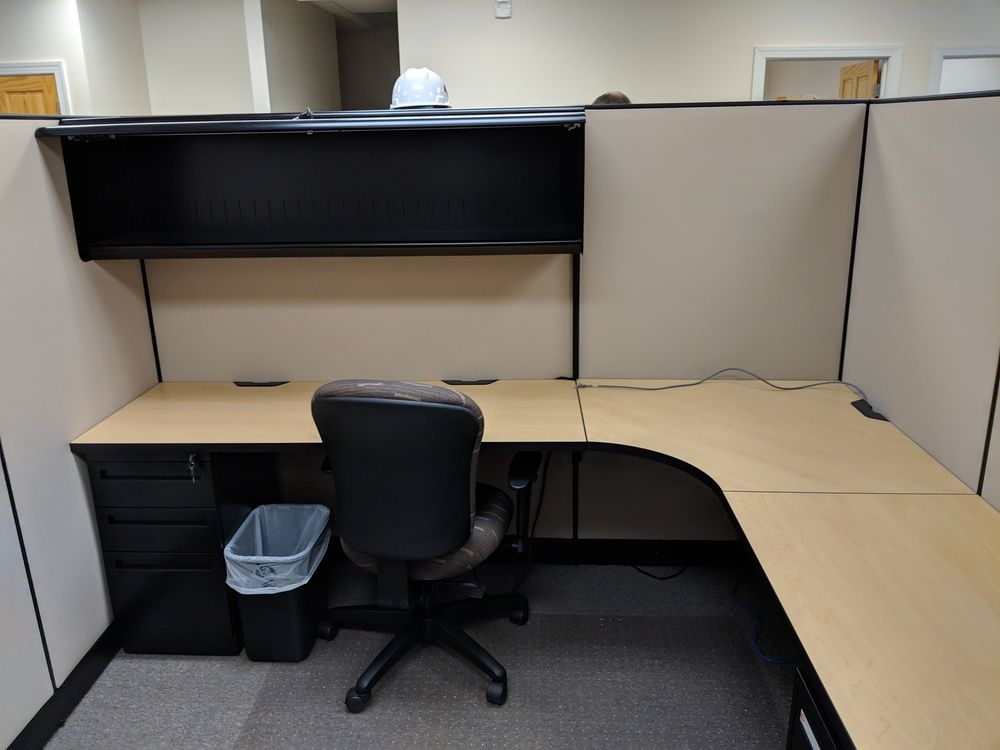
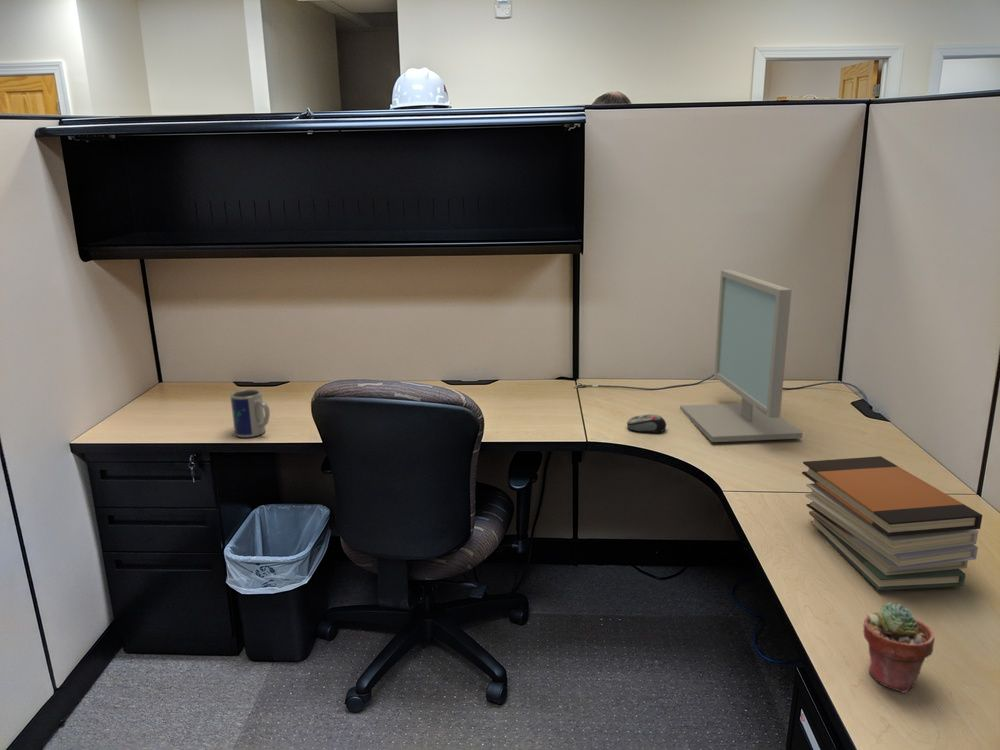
+ mug [229,388,271,438]
+ computer mouse [626,413,667,433]
+ computer monitor [679,269,804,443]
+ book stack [801,455,983,591]
+ potted succulent [862,601,935,694]
